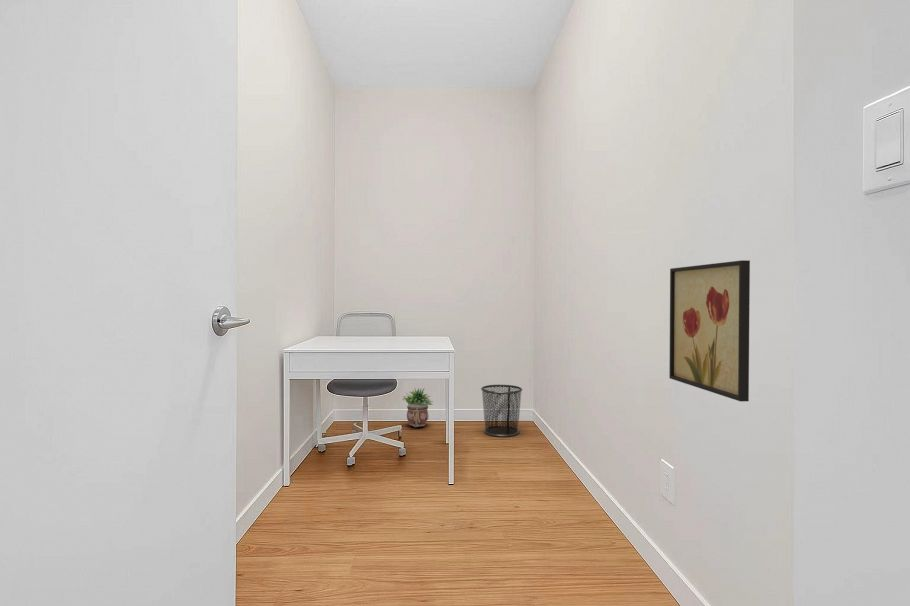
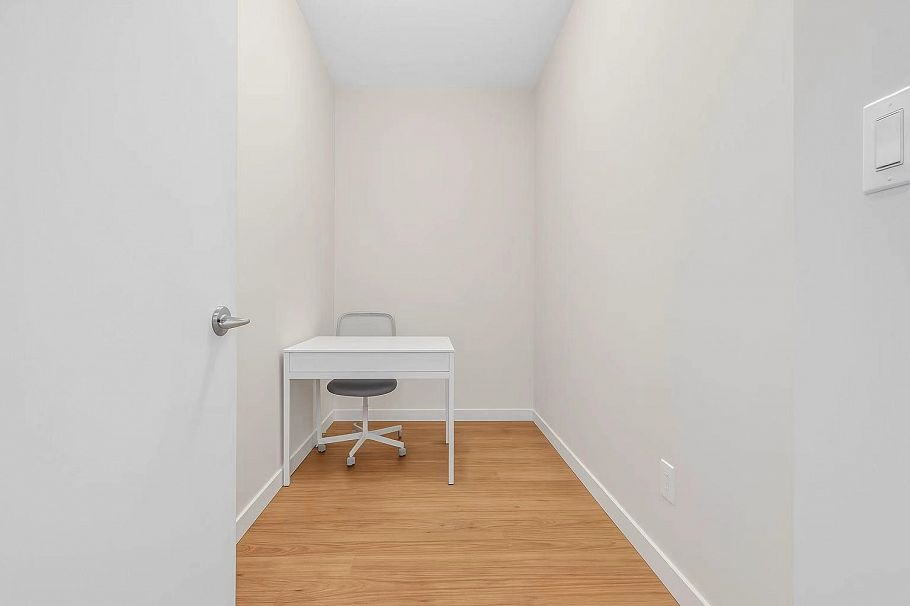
- wall art [668,259,751,402]
- potted plant [401,388,434,428]
- waste bin [480,384,523,438]
